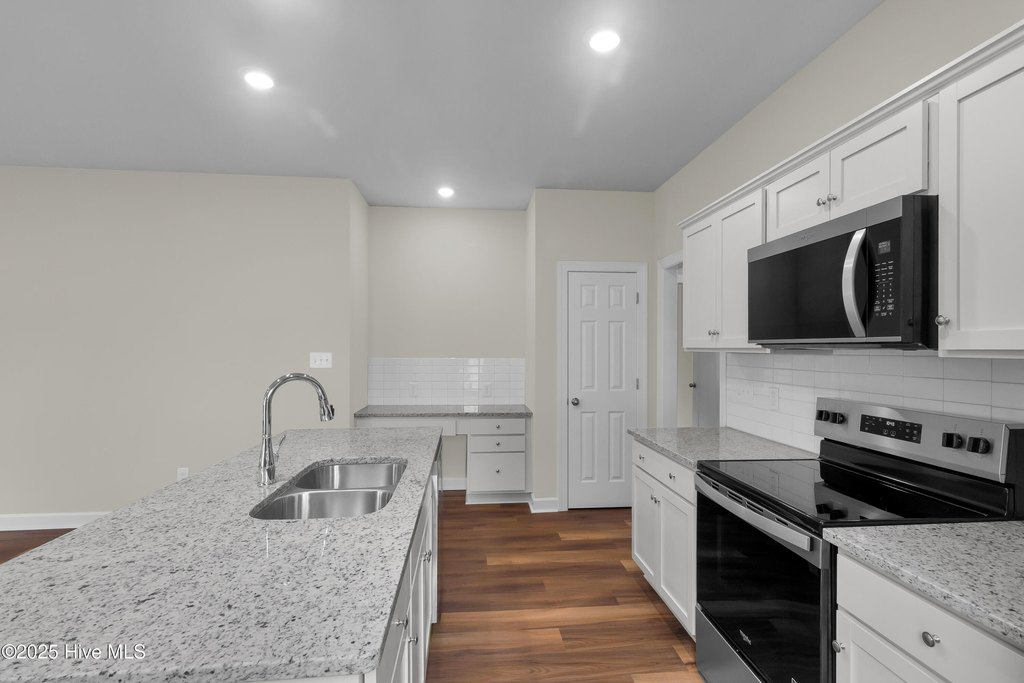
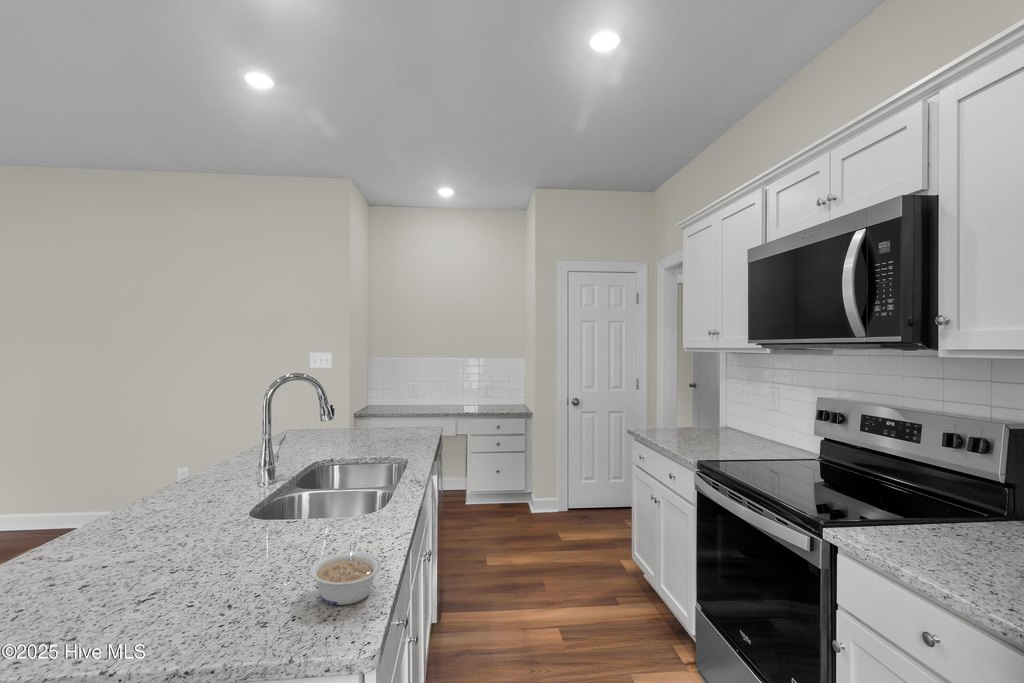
+ legume [309,541,382,606]
